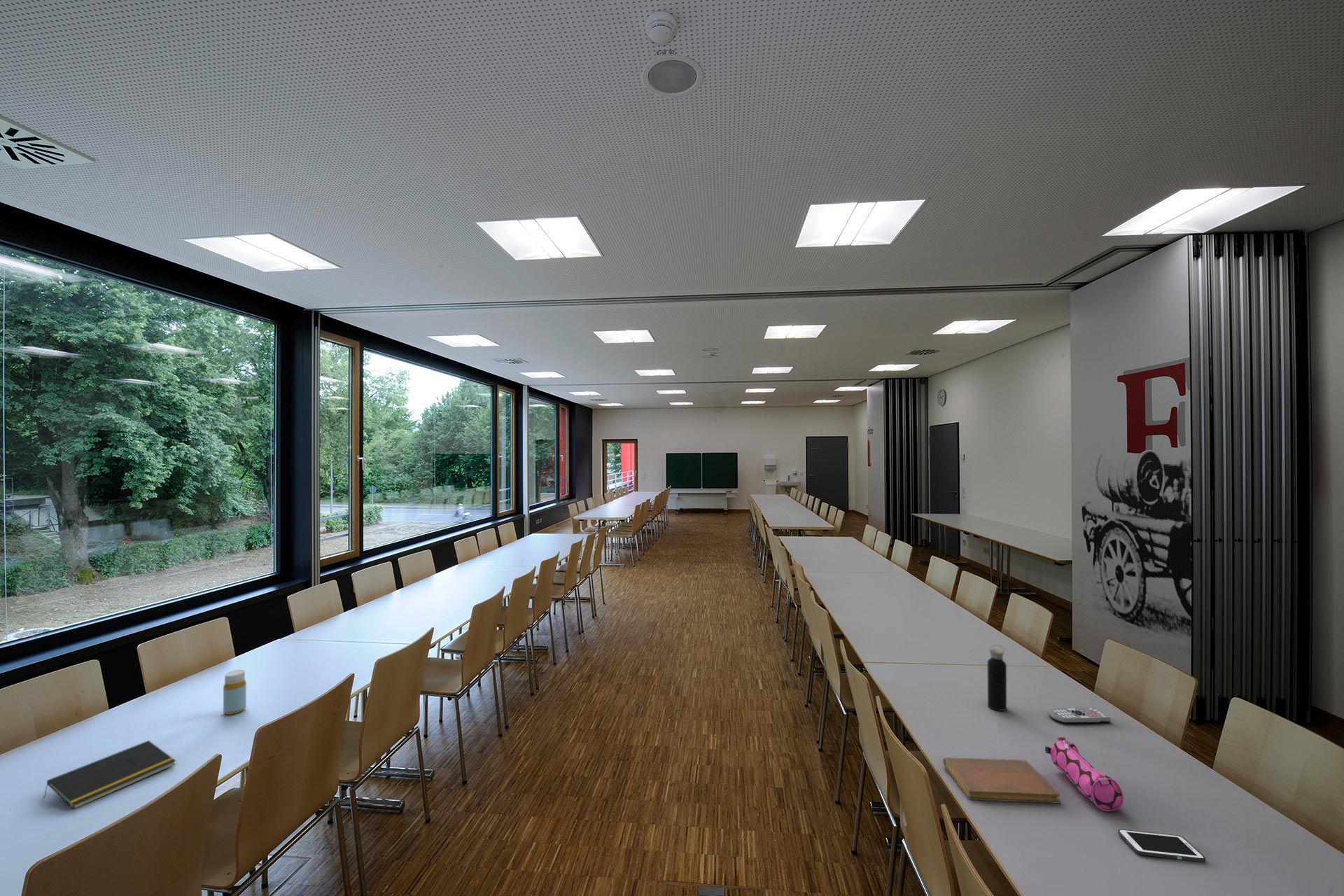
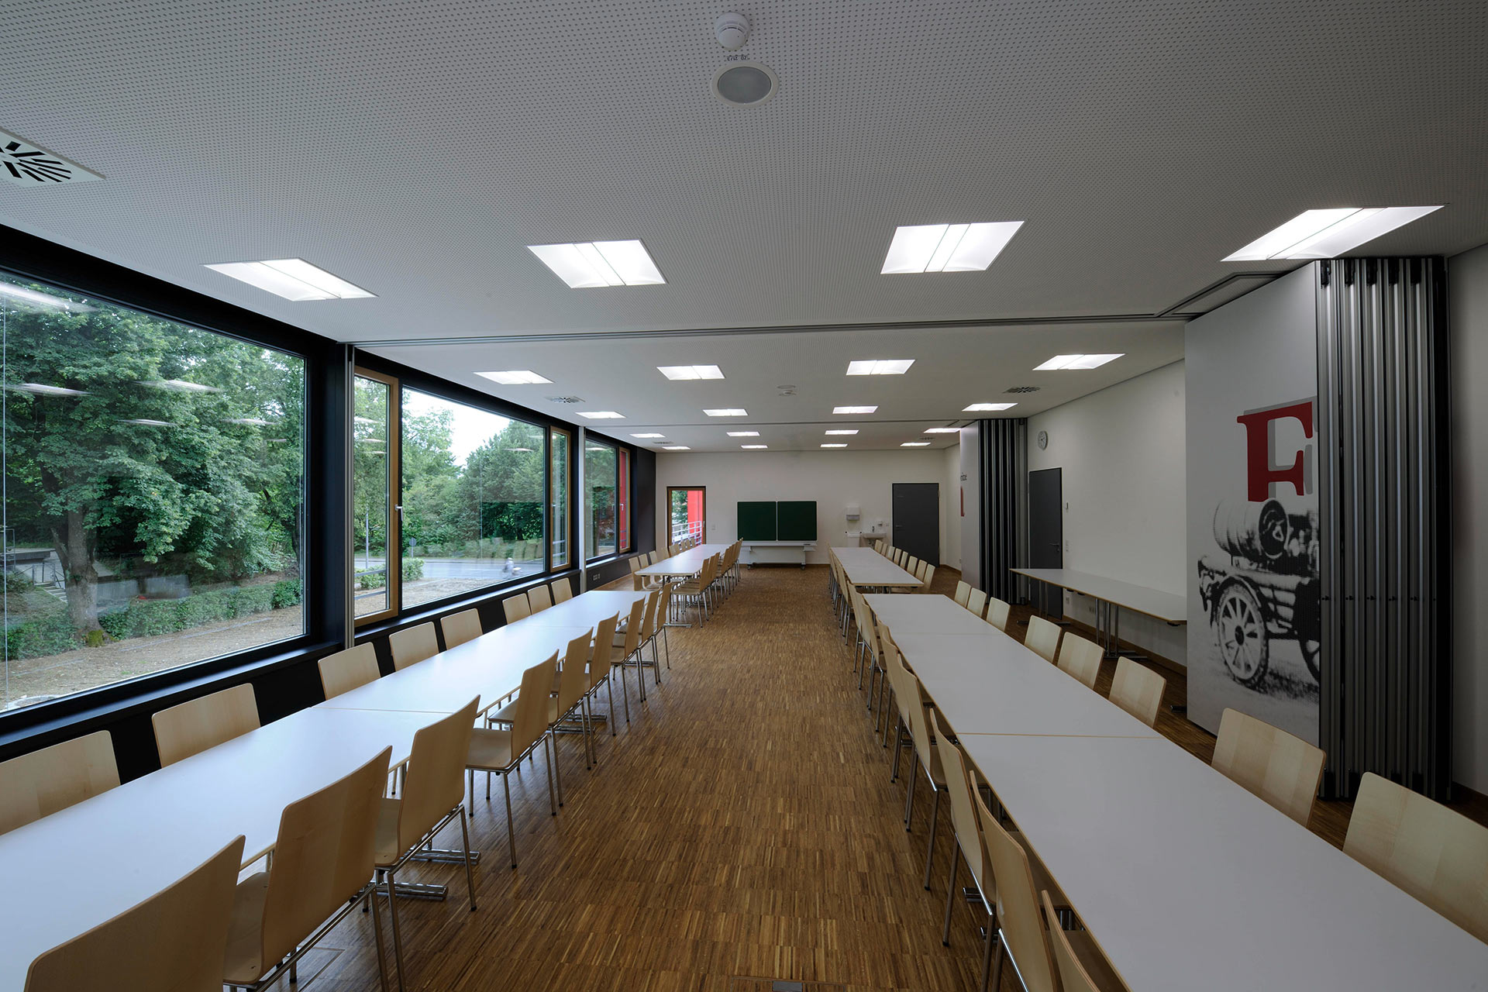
- remote control [1048,706,1111,724]
- notebook [942,757,1061,804]
- notepad [43,740,176,810]
- cell phone [1117,829,1206,862]
- water bottle [987,645,1007,712]
- bottle [223,669,247,715]
- pencil case [1044,736,1124,812]
